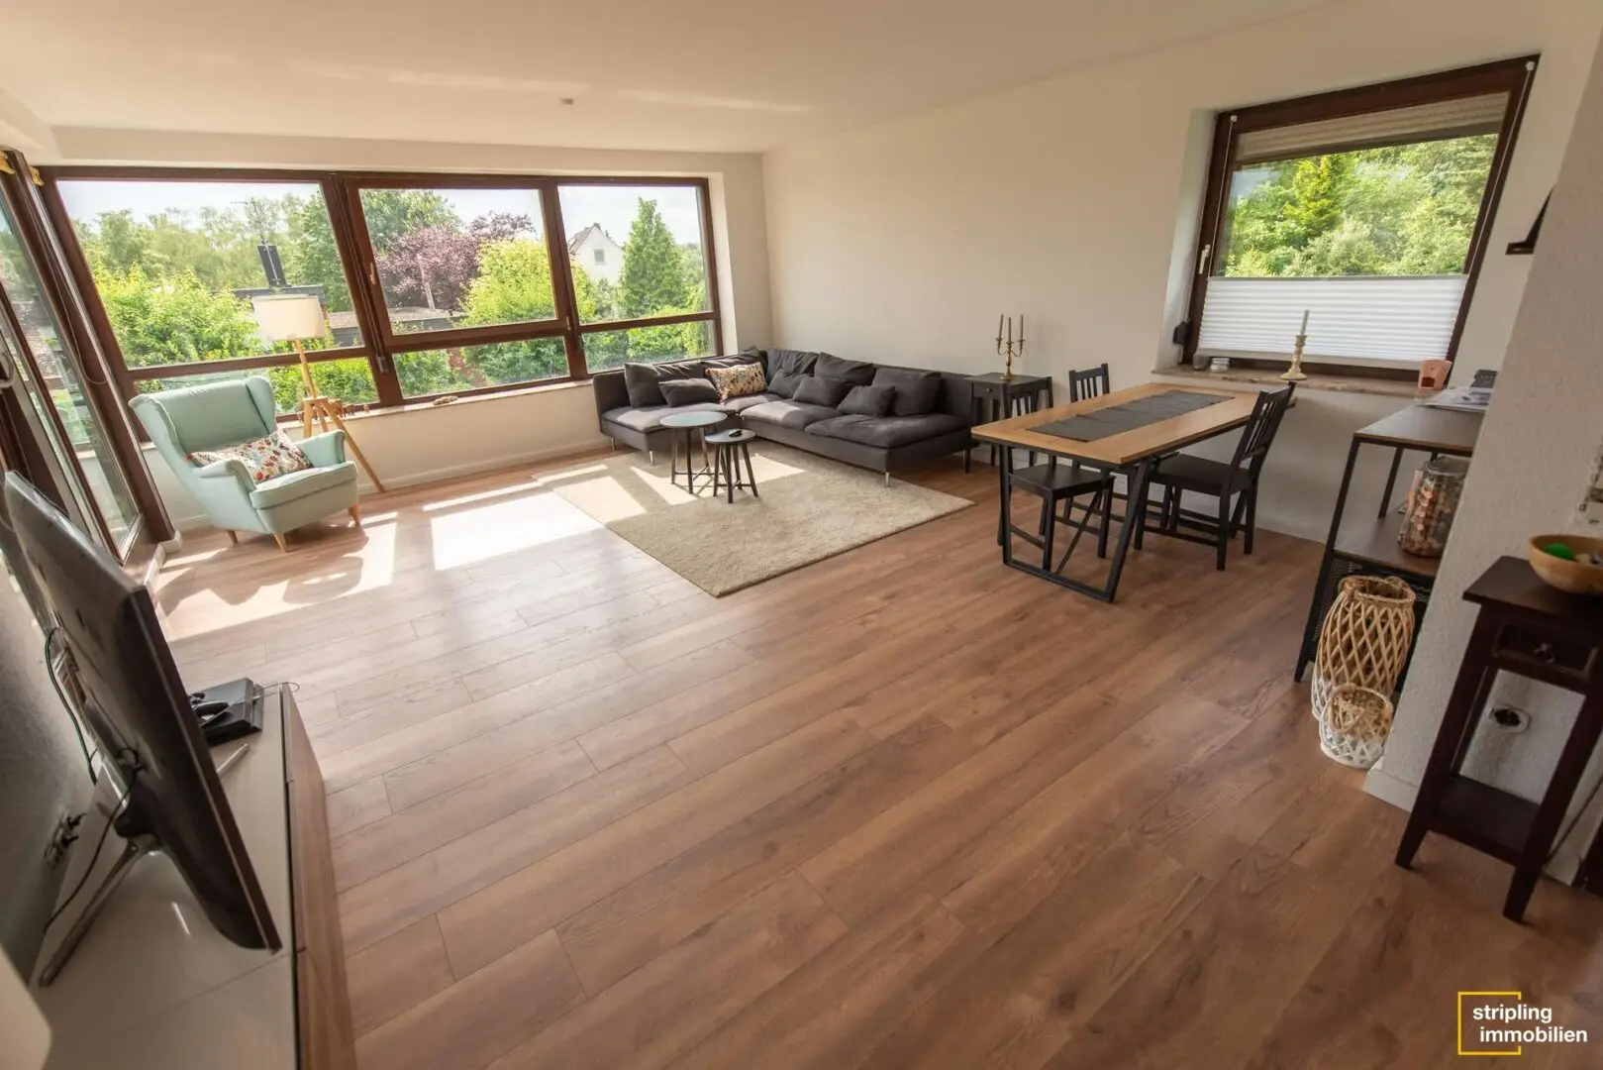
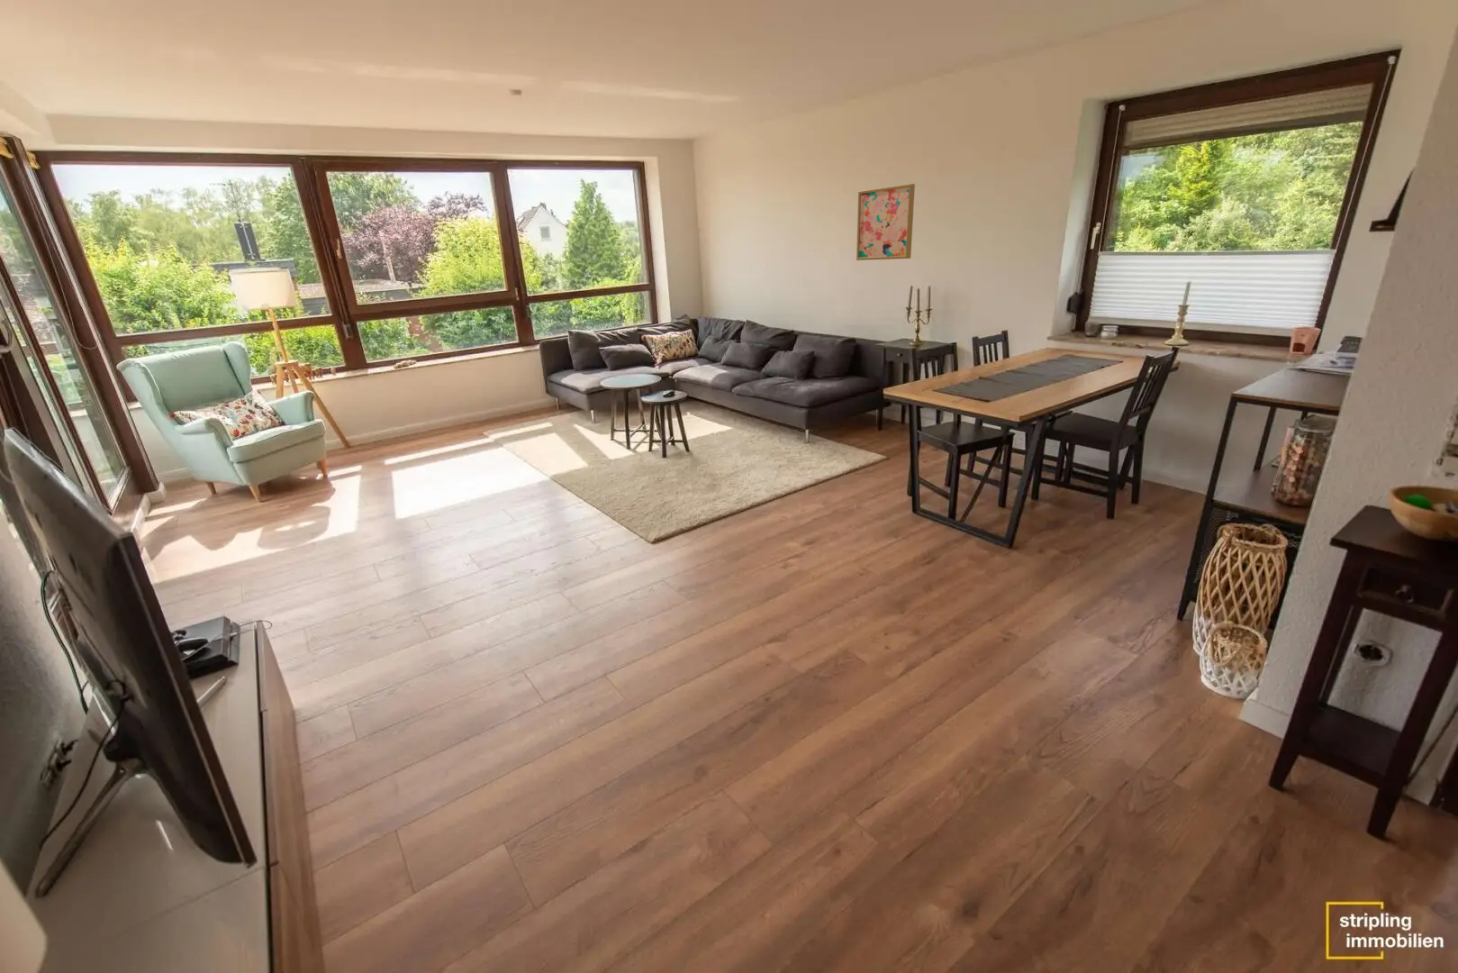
+ wall art [855,182,916,262]
